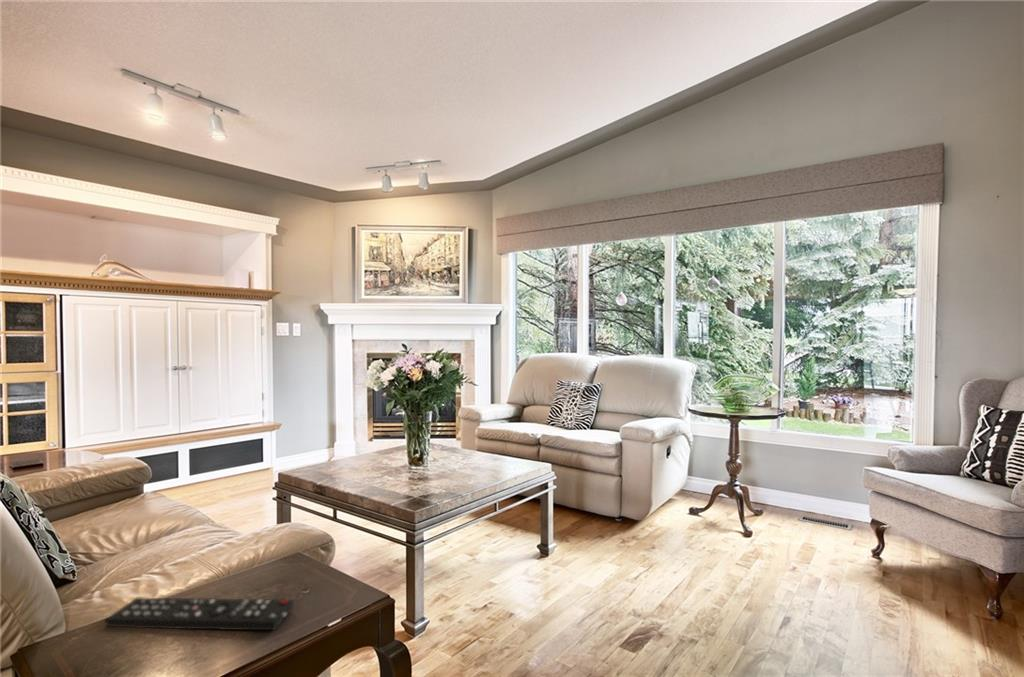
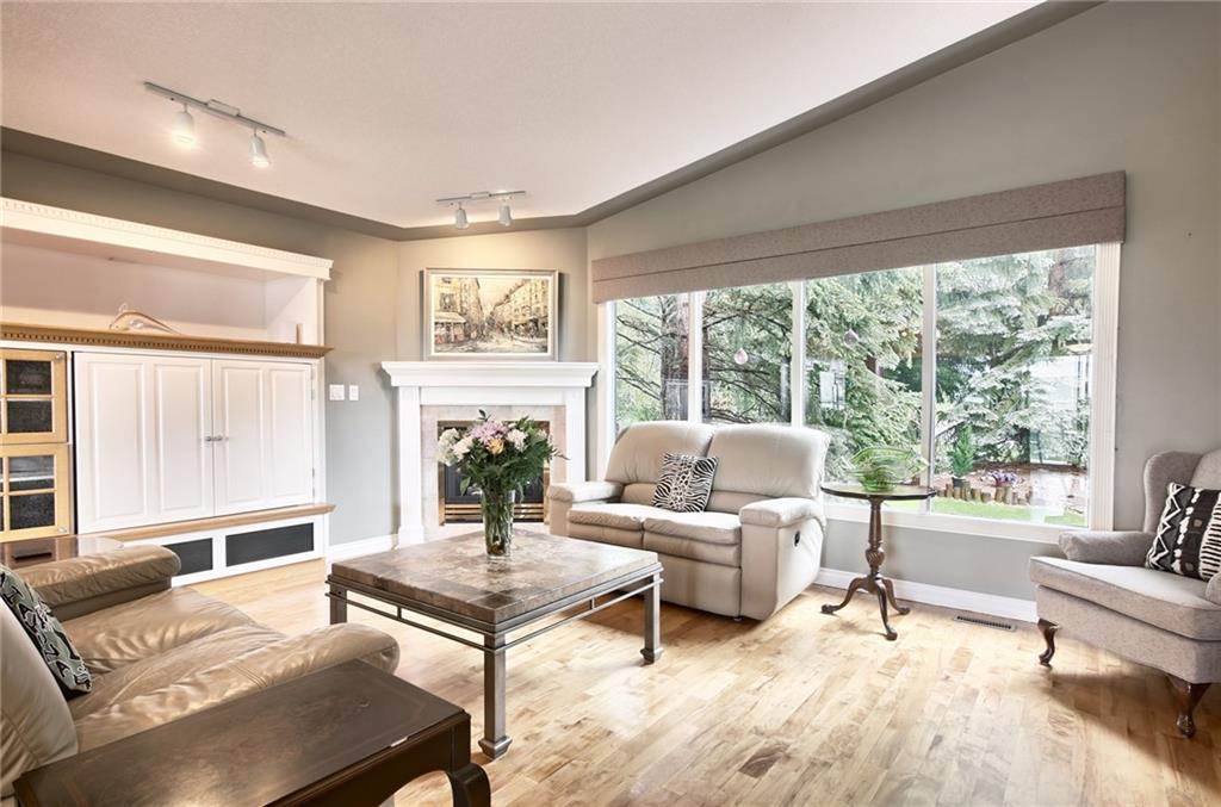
- remote control [105,597,294,631]
